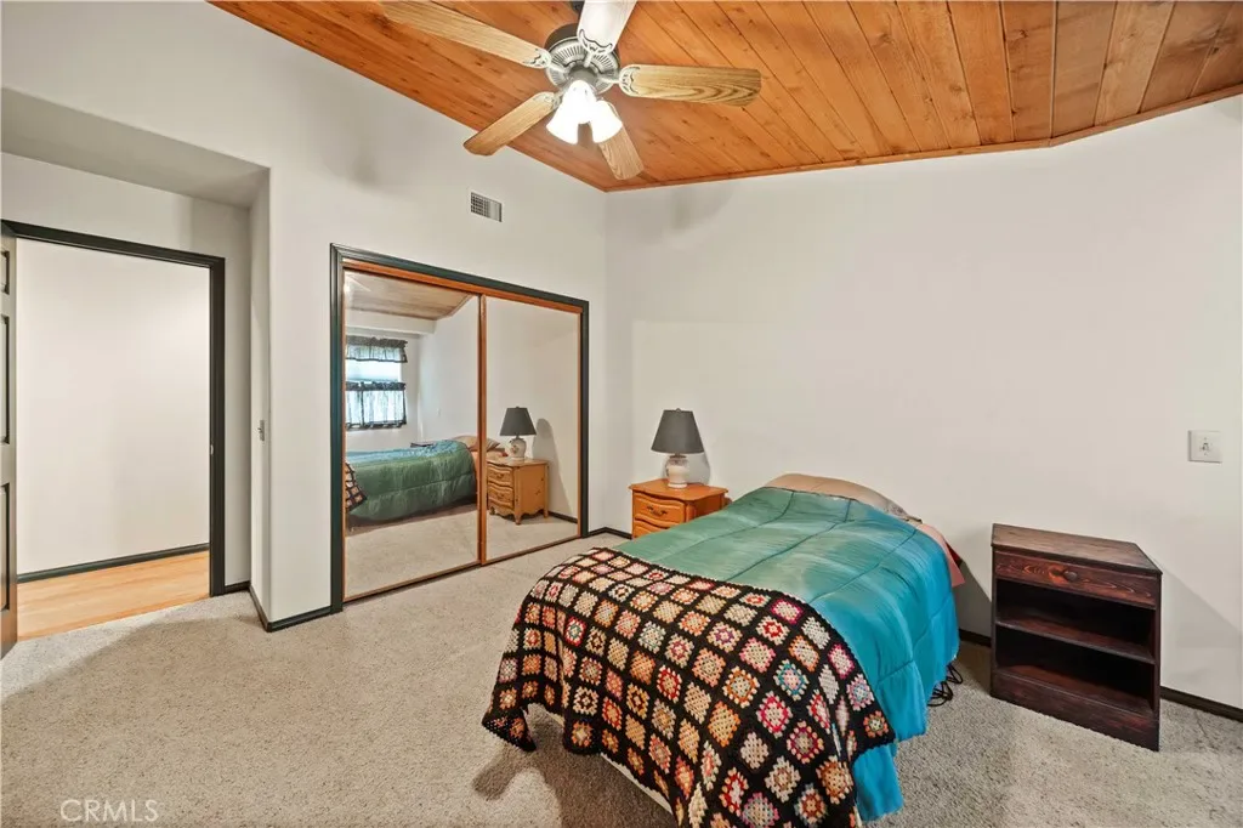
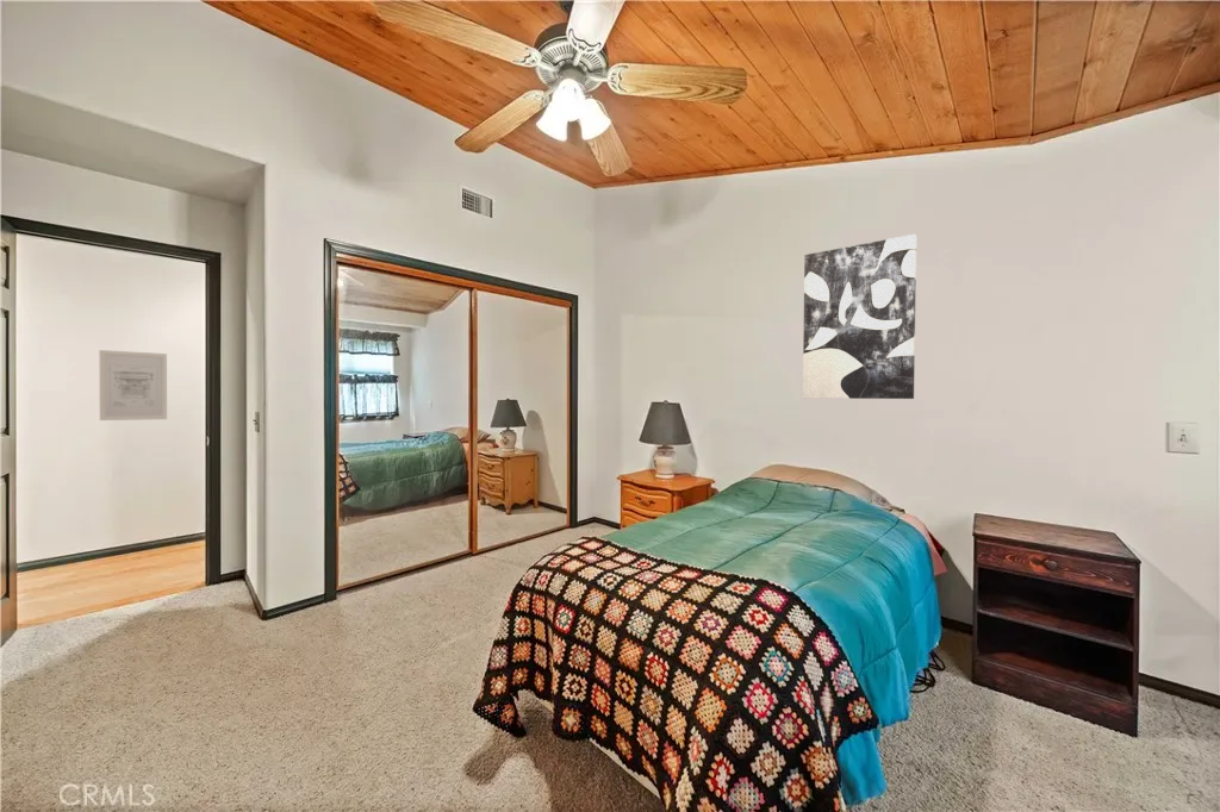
+ wall art [98,349,168,421]
+ wall art [802,233,917,400]
